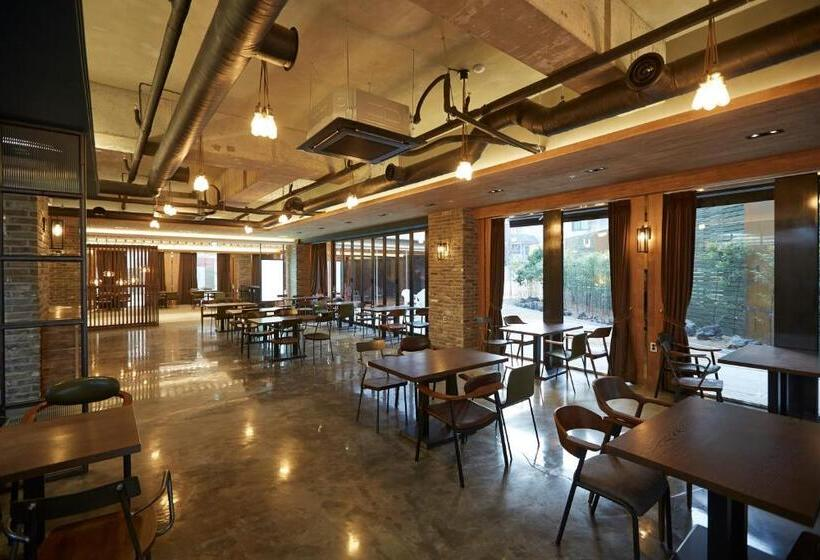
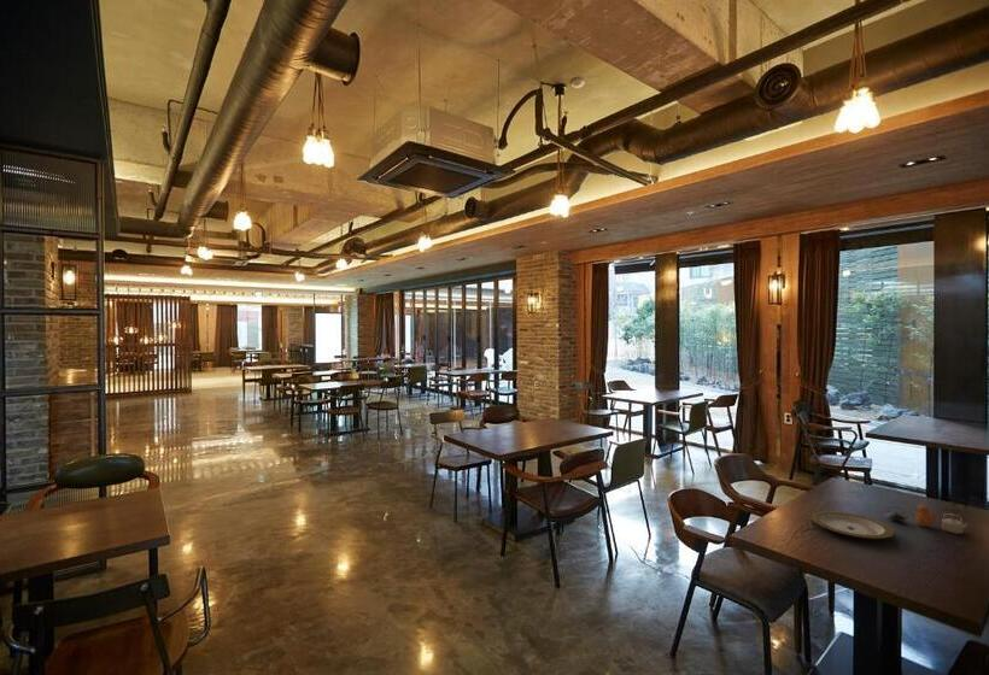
+ teapot [885,501,970,535]
+ plate [809,510,896,540]
